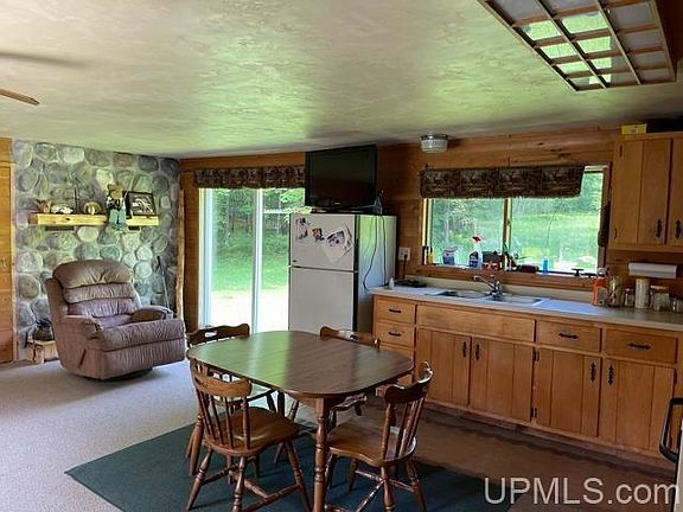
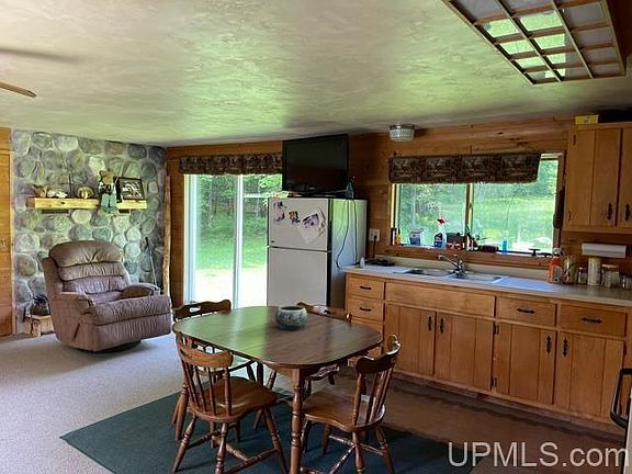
+ decorative bowl [274,304,308,331]
